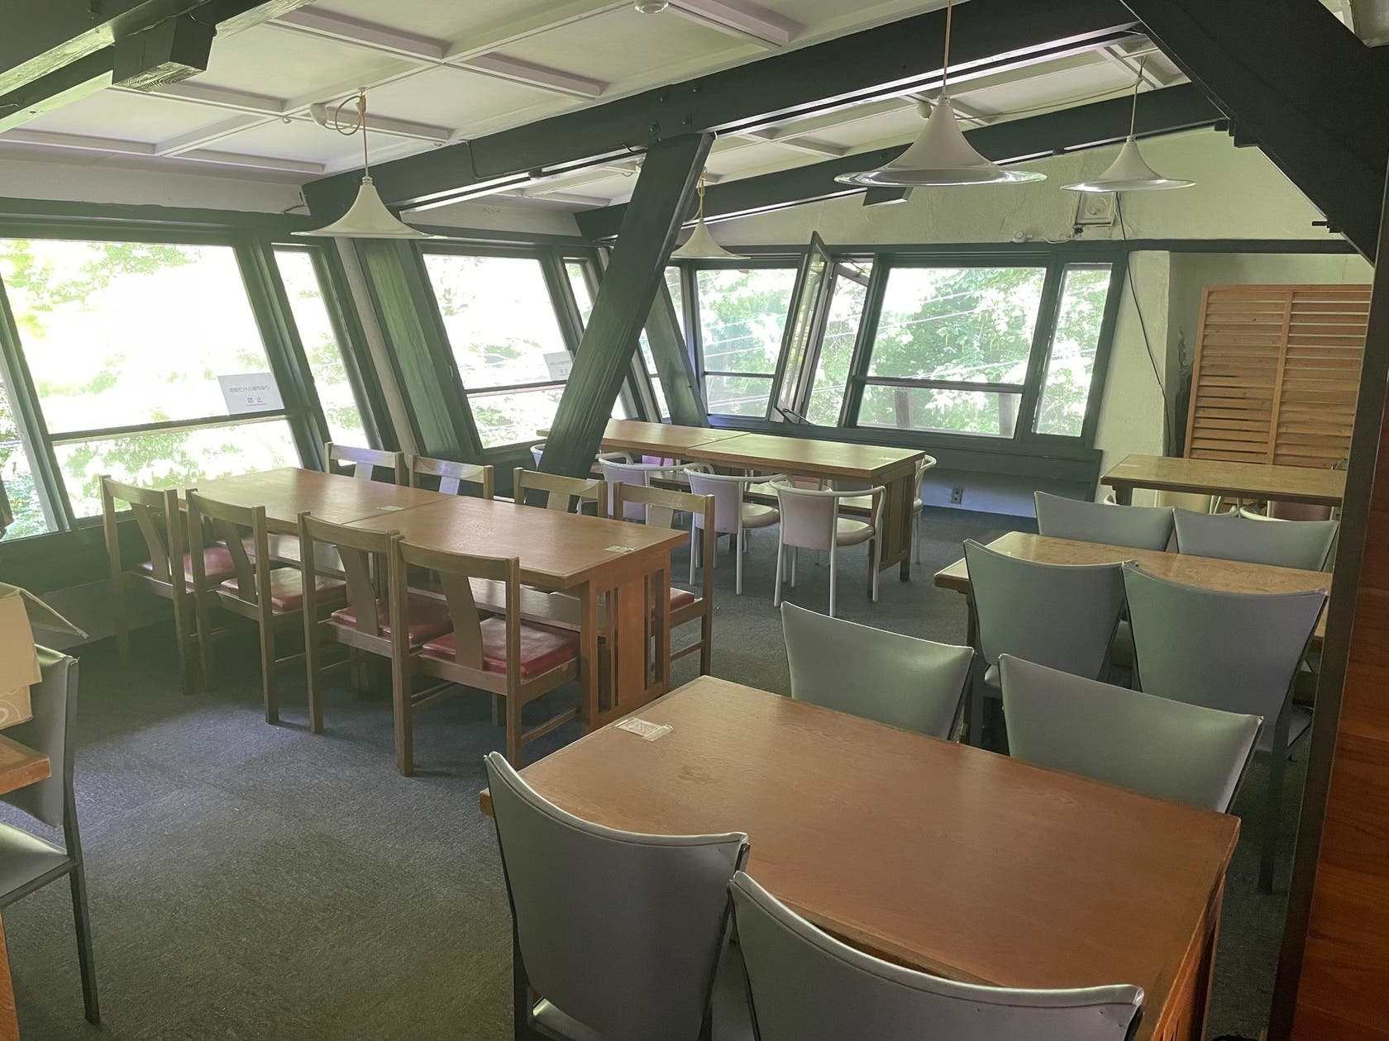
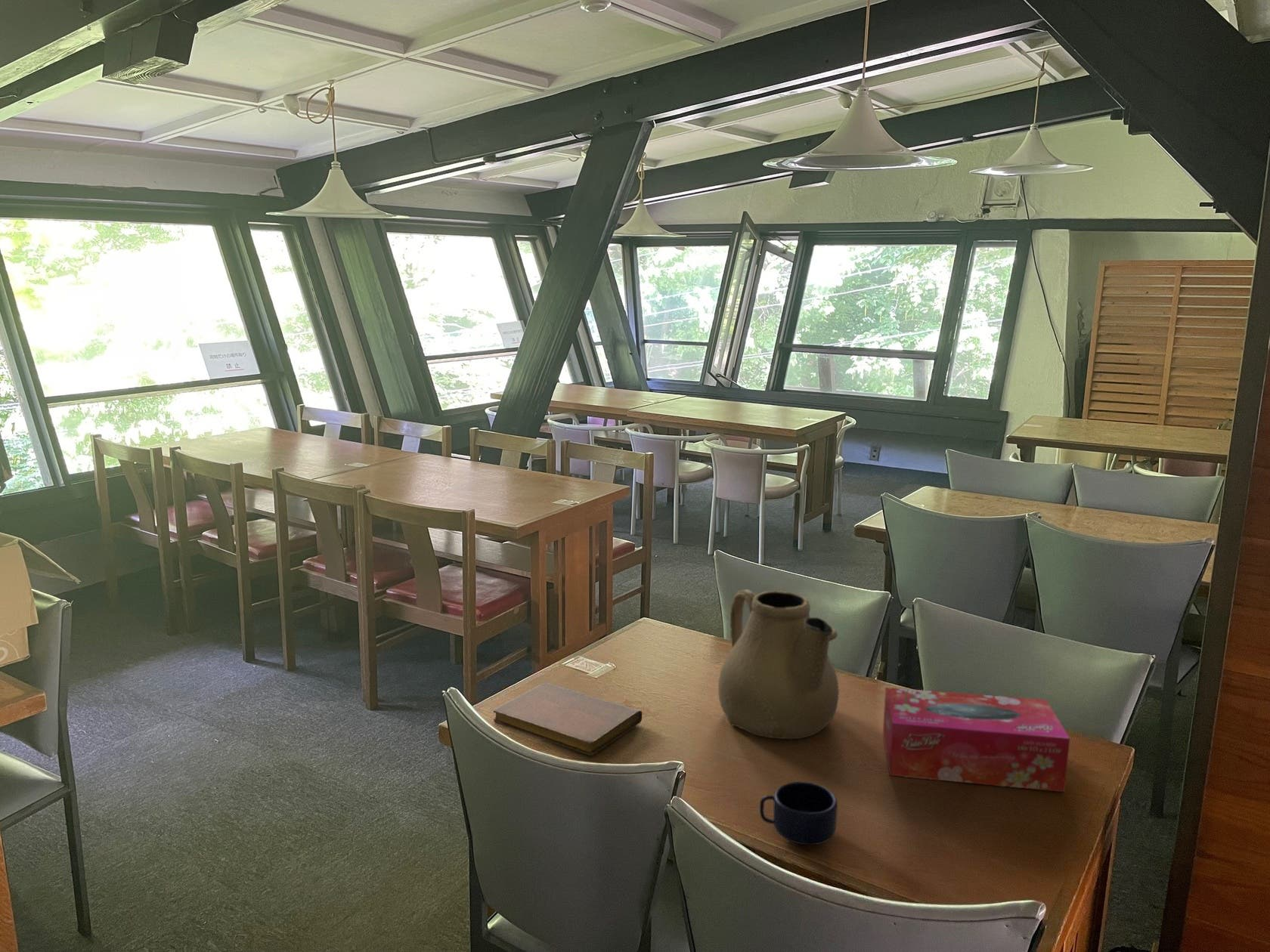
+ notebook [493,682,643,756]
+ tissue box [882,687,1070,793]
+ teapot [717,589,840,740]
+ mug [759,781,838,845]
